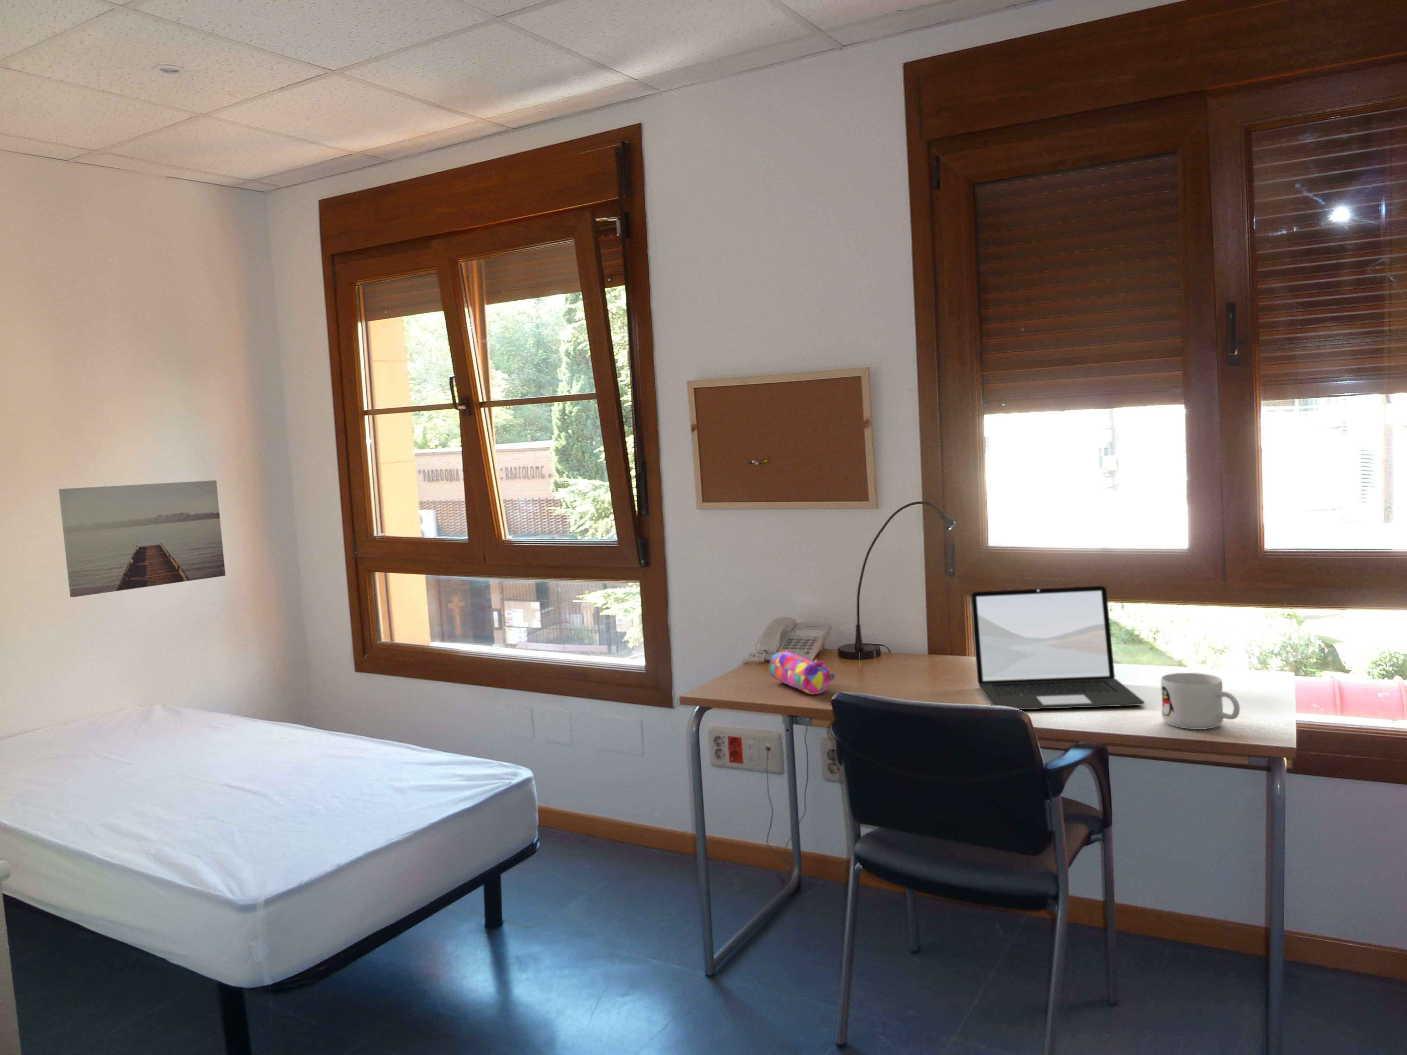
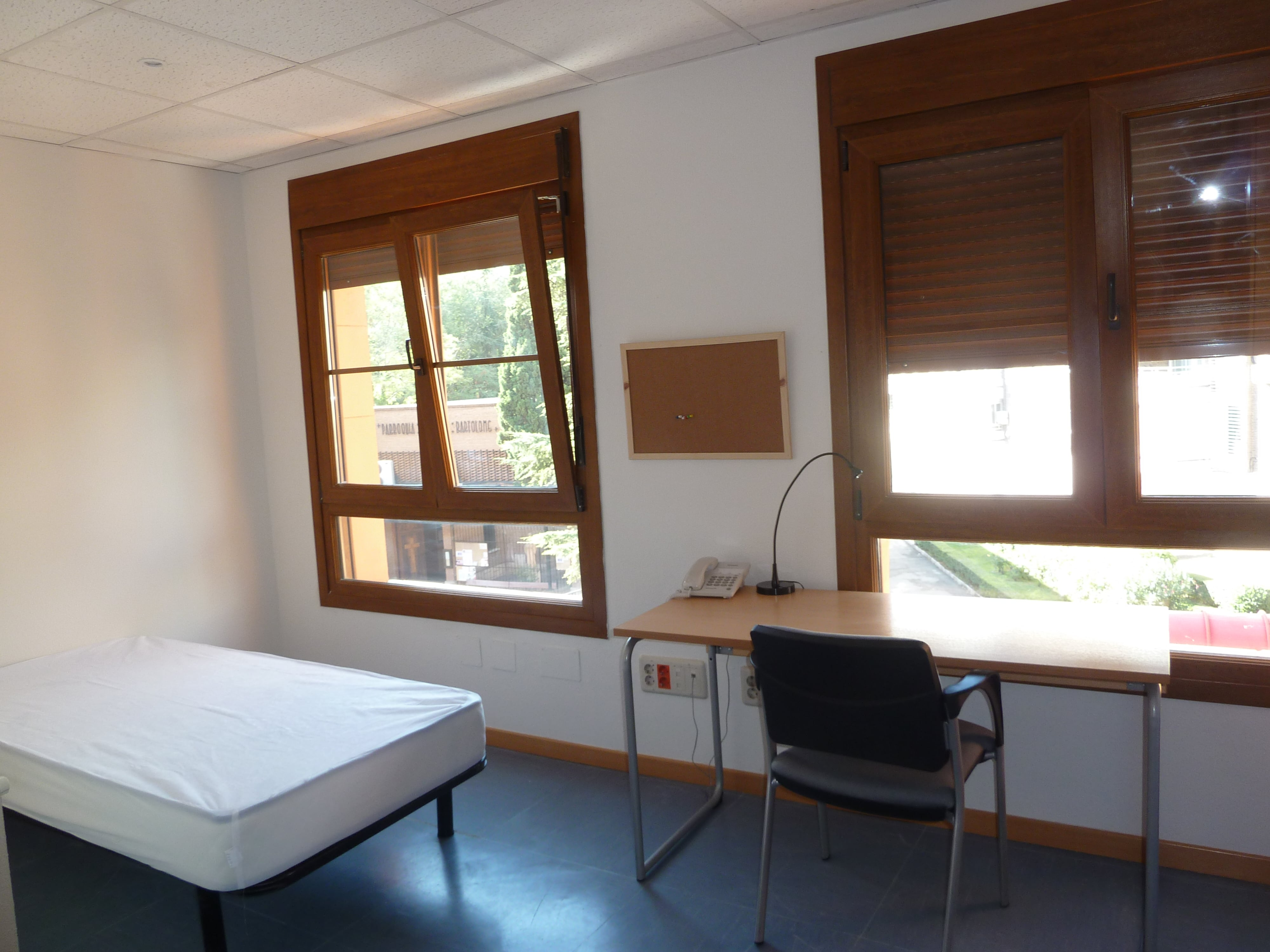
- pencil case [769,651,835,695]
- mug [1160,673,1241,729]
- laptop [970,585,1146,710]
- wall art [59,480,226,597]
